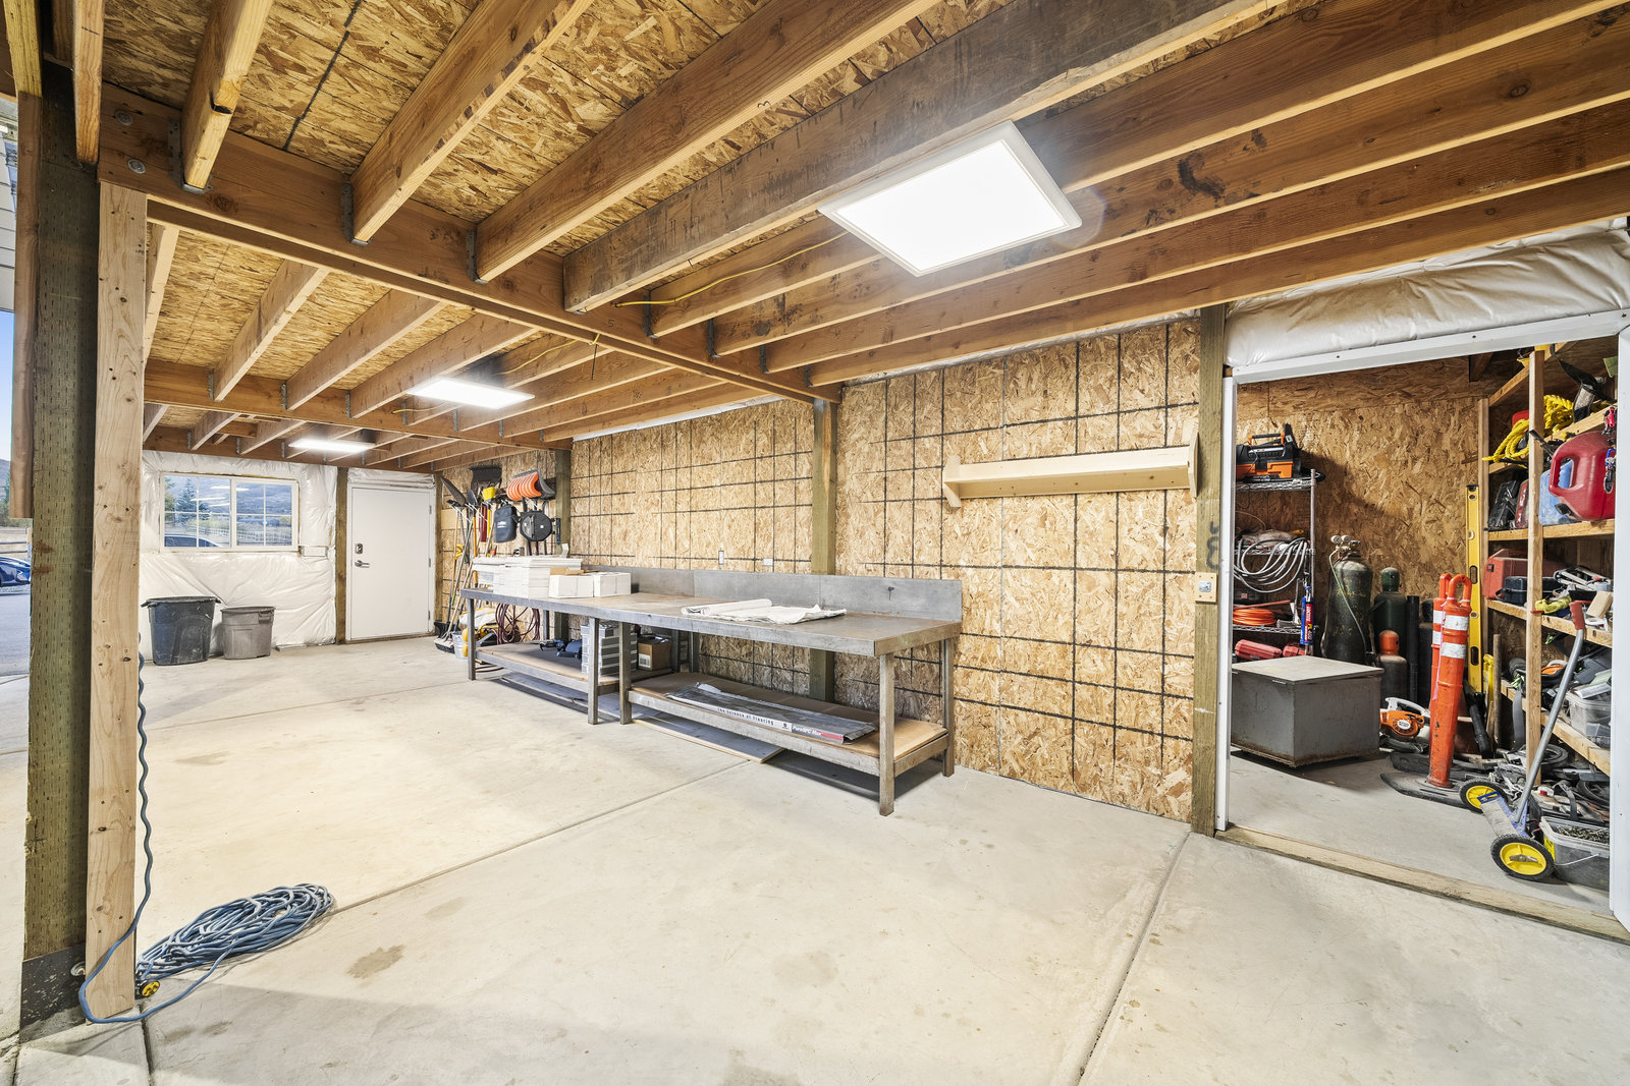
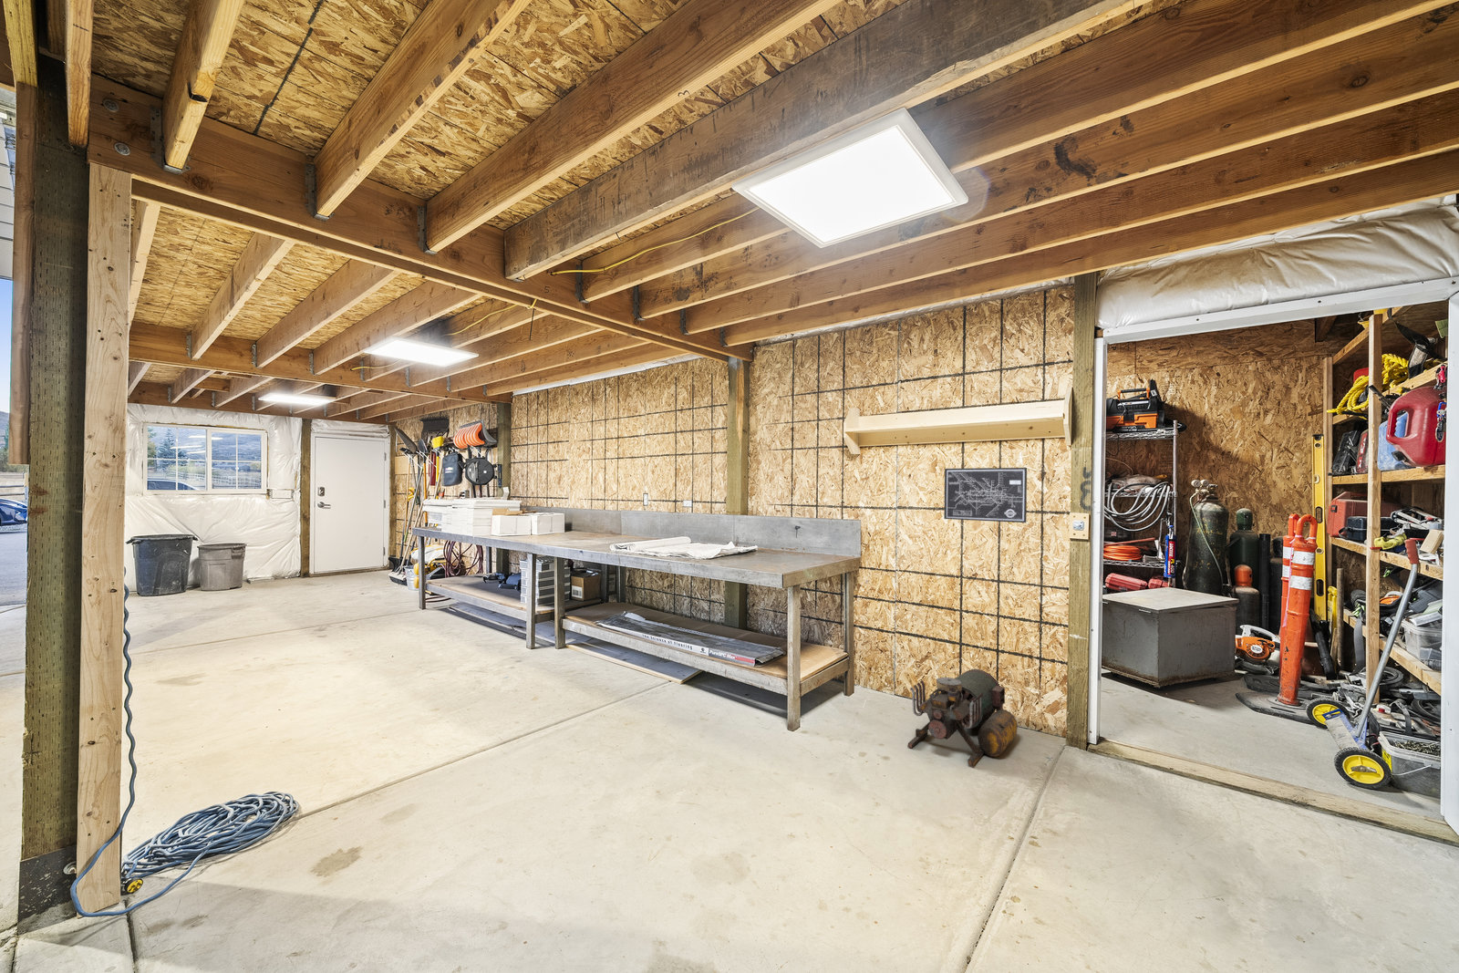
+ wall art [943,467,1028,523]
+ air compressor [906,669,1018,767]
